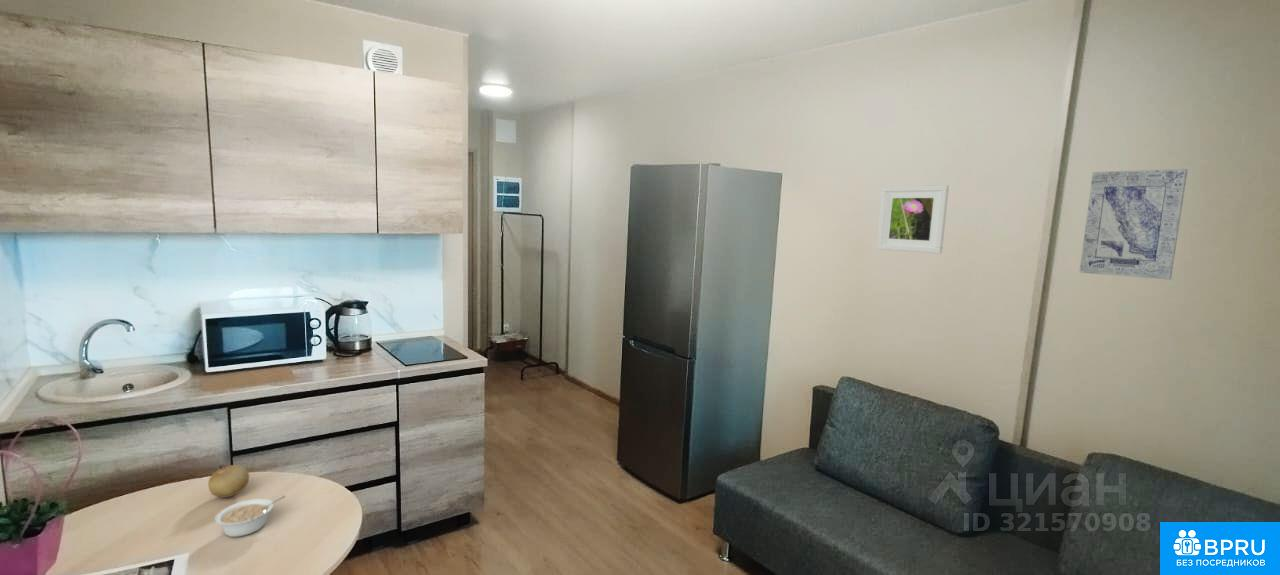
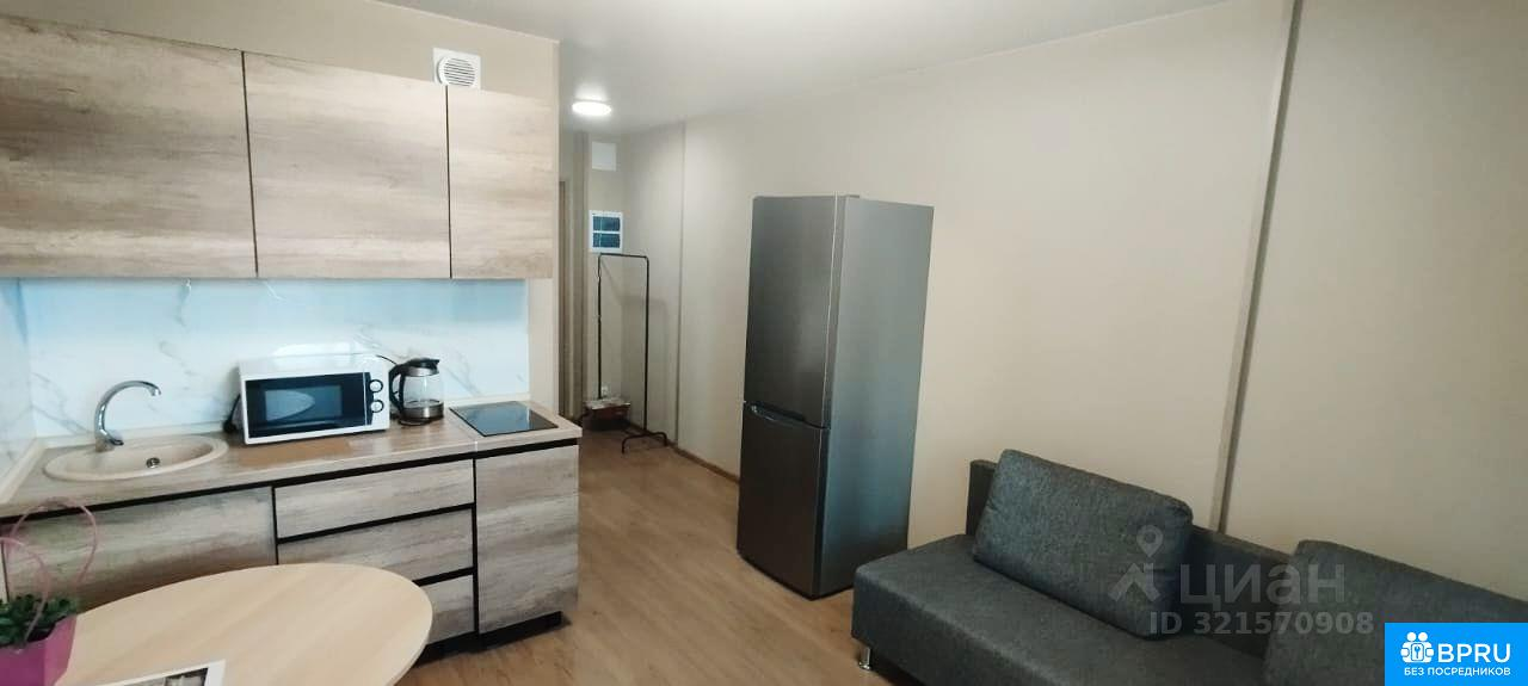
- fruit [207,463,250,499]
- wall art [1079,168,1189,281]
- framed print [876,184,950,255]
- legume [214,495,286,538]
